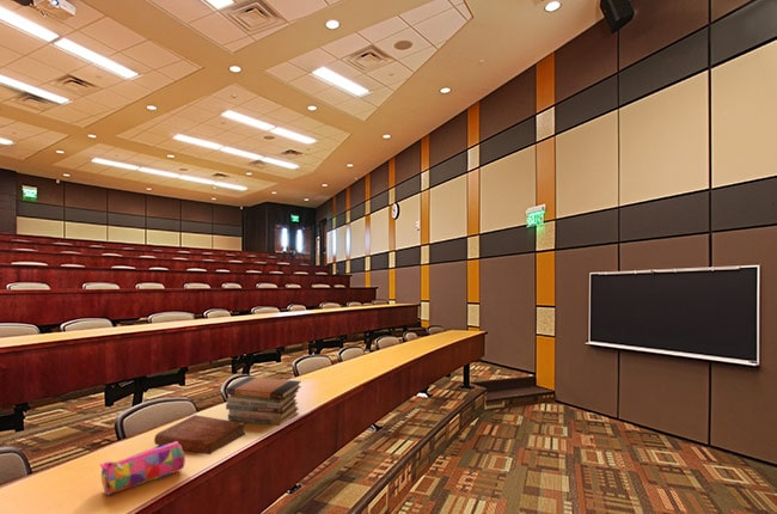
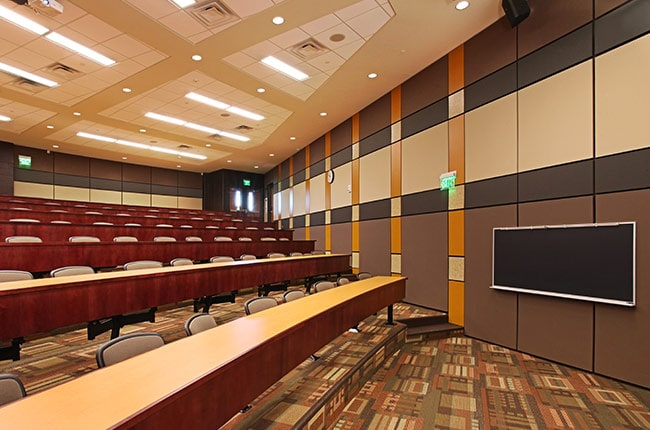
- book stack [225,375,302,427]
- pencil case [99,441,186,496]
- bible [153,414,246,455]
